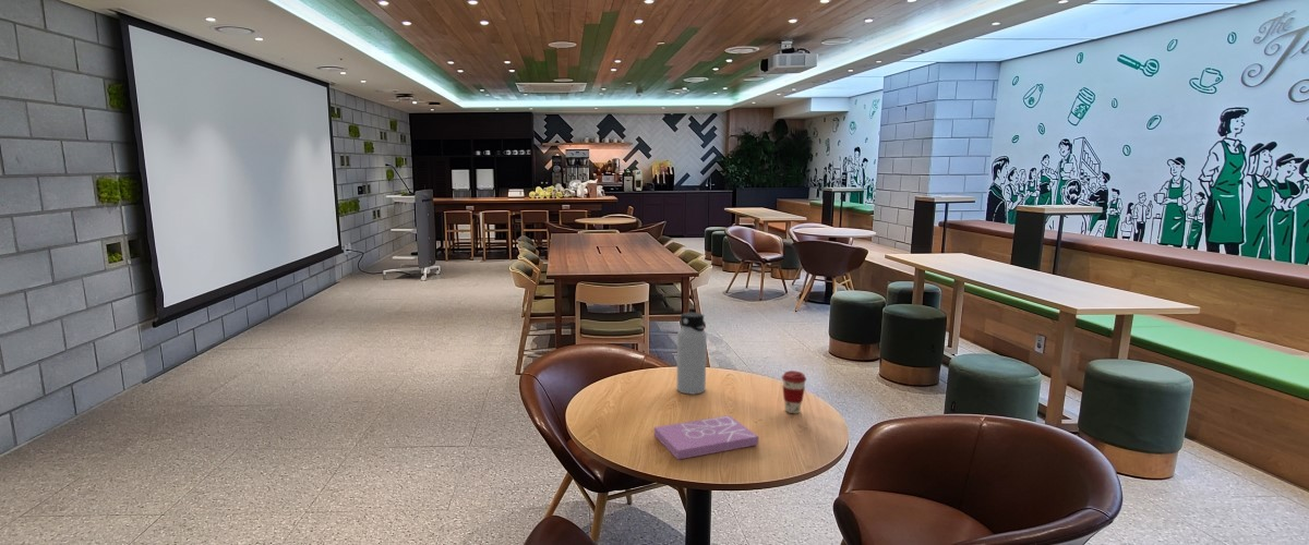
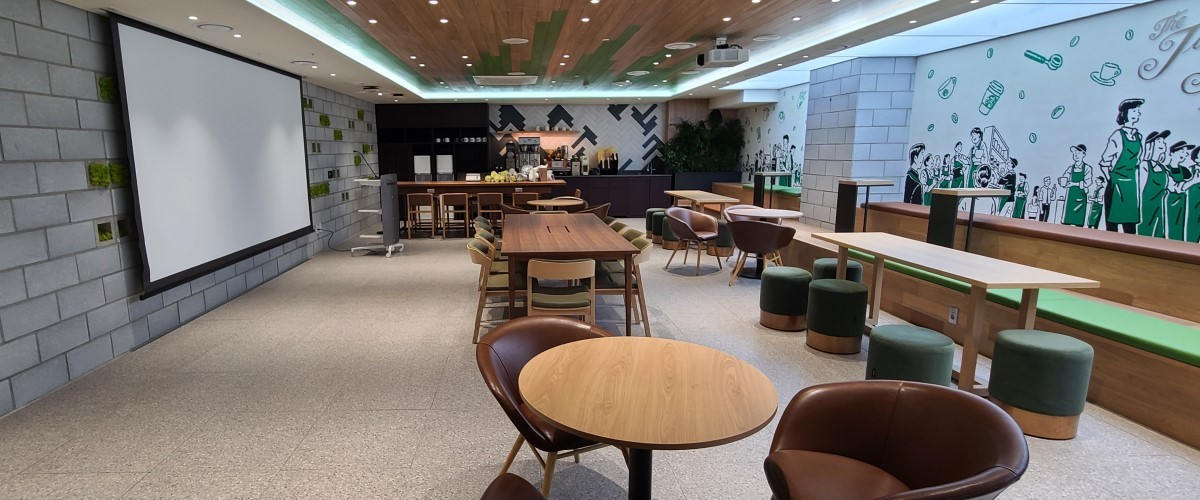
- book [653,414,759,460]
- water bottle [675,312,708,395]
- coffee cup [781,370,807,414]
